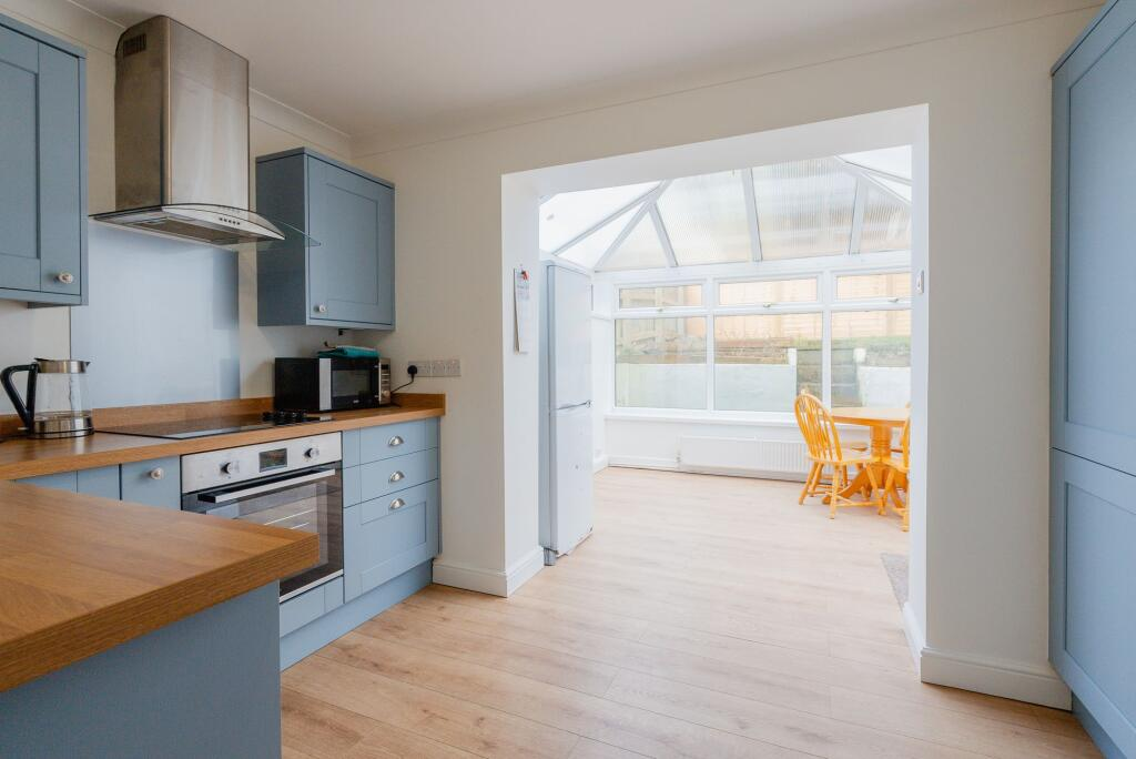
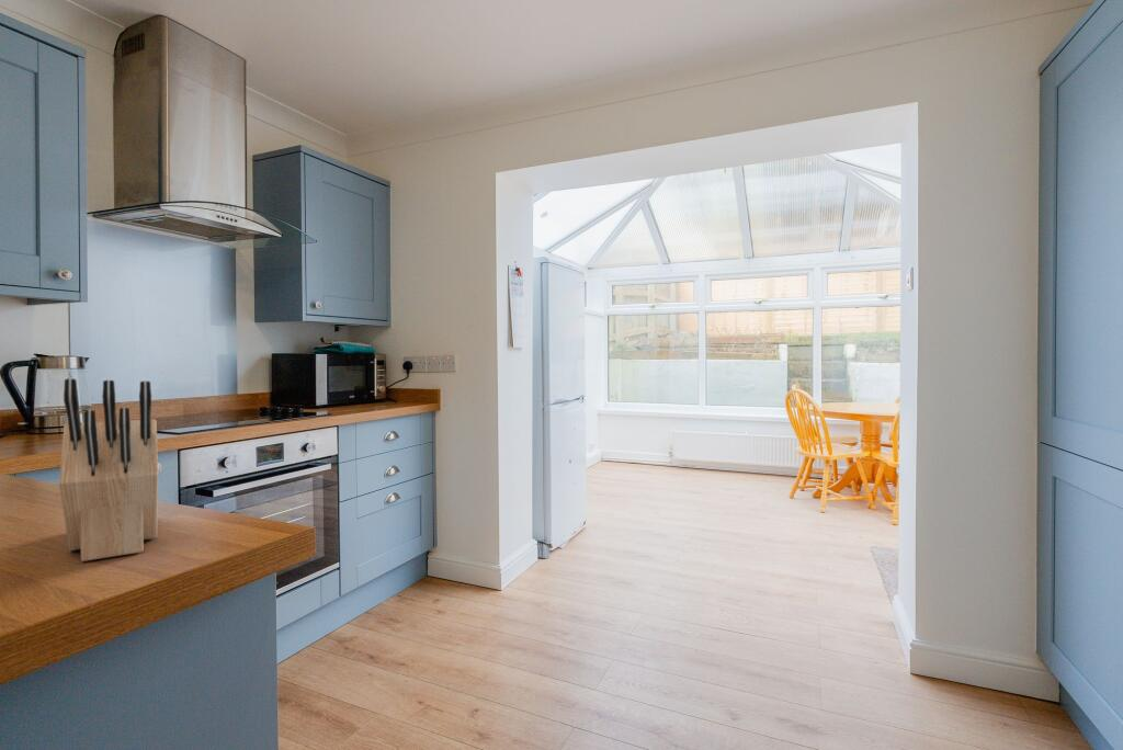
+ knife block [58,377,159,562]
